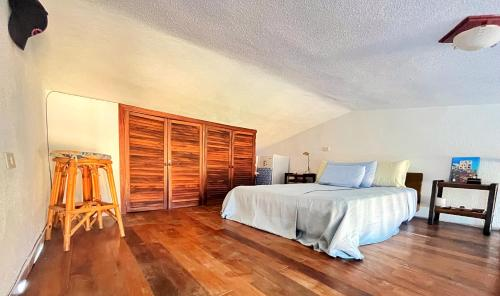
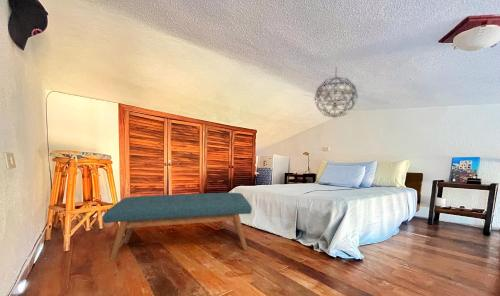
+ bench [102,192,253,261]
+ pendant light [313,65,359,119]
